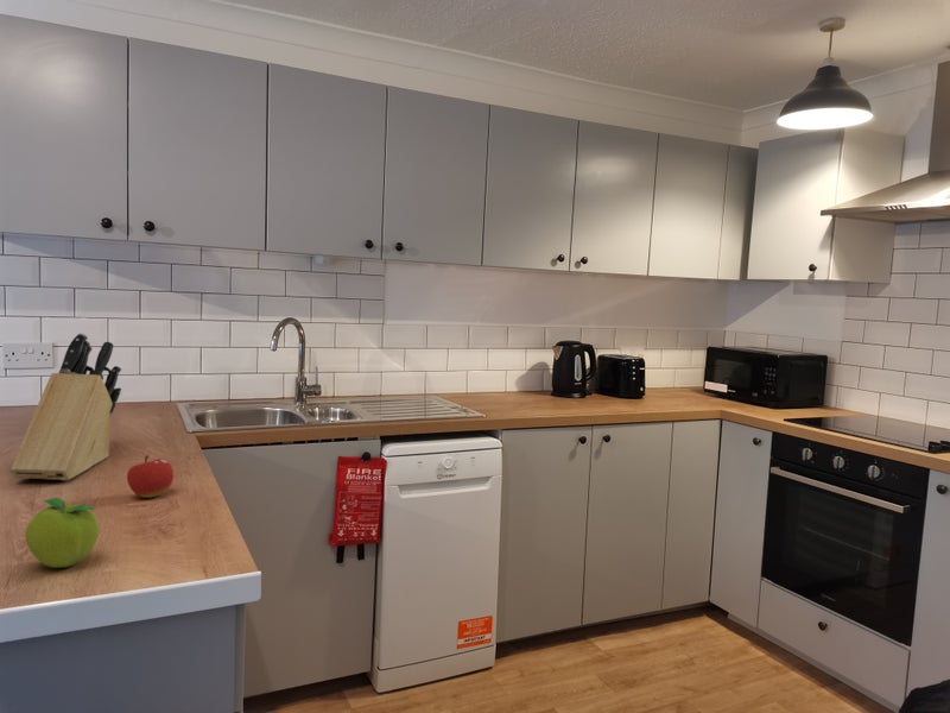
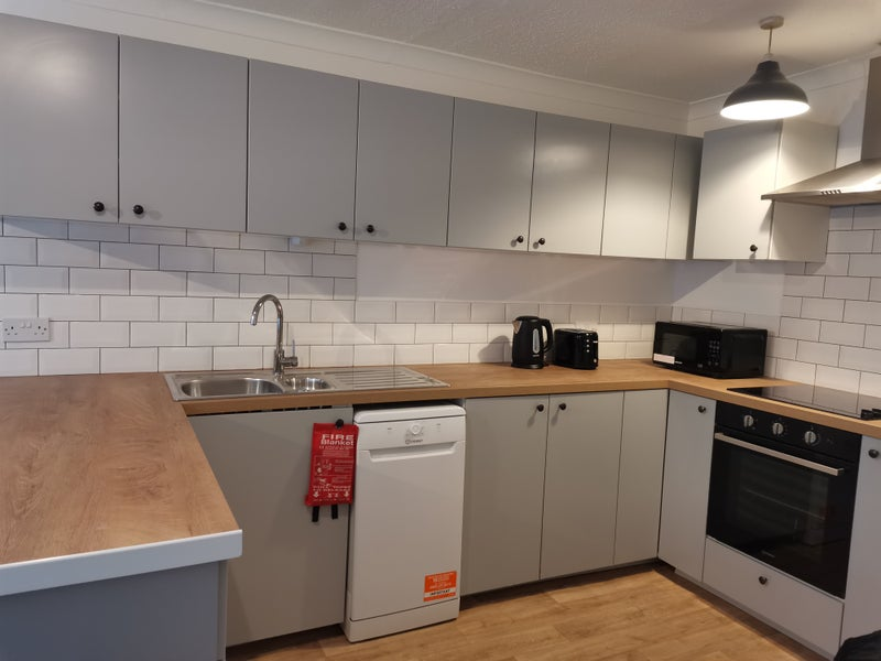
- knife block [10,332,122,481]
- fruit [25,497,100,569]
- fruit [126,454,175,499]
